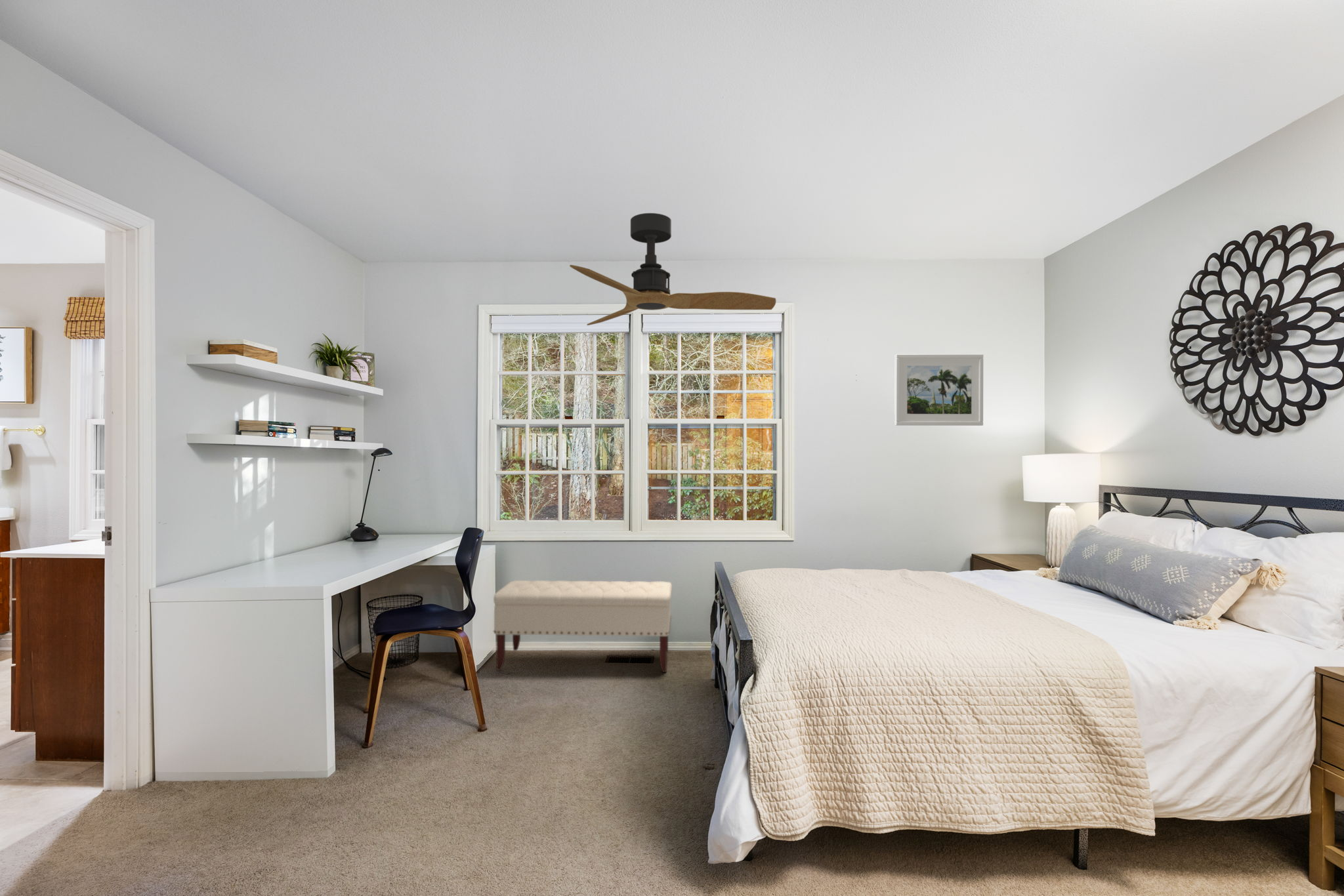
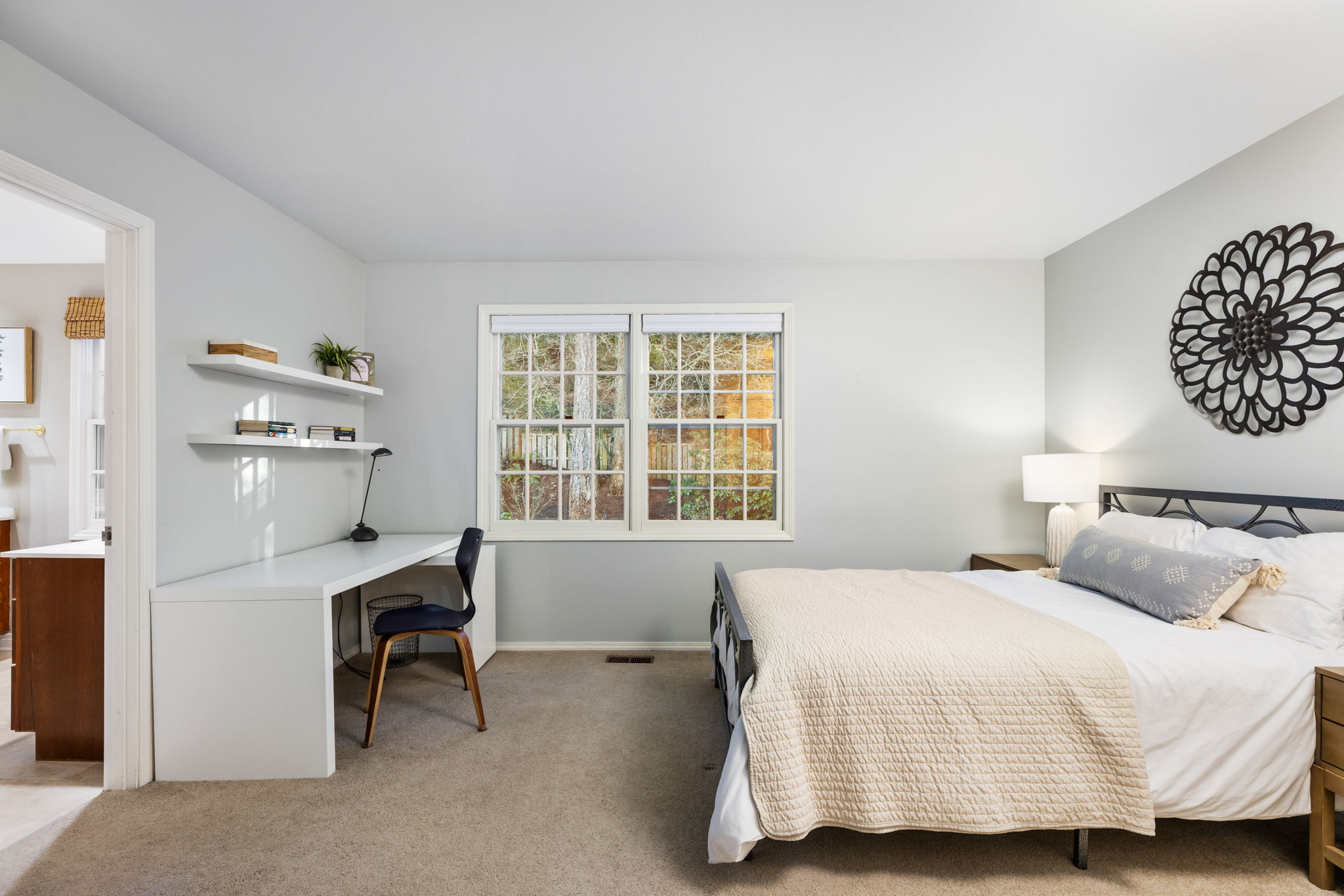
- ceiling fan [569,213,776,326]
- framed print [894,354,984,426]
- bench [493,580,673,673]
